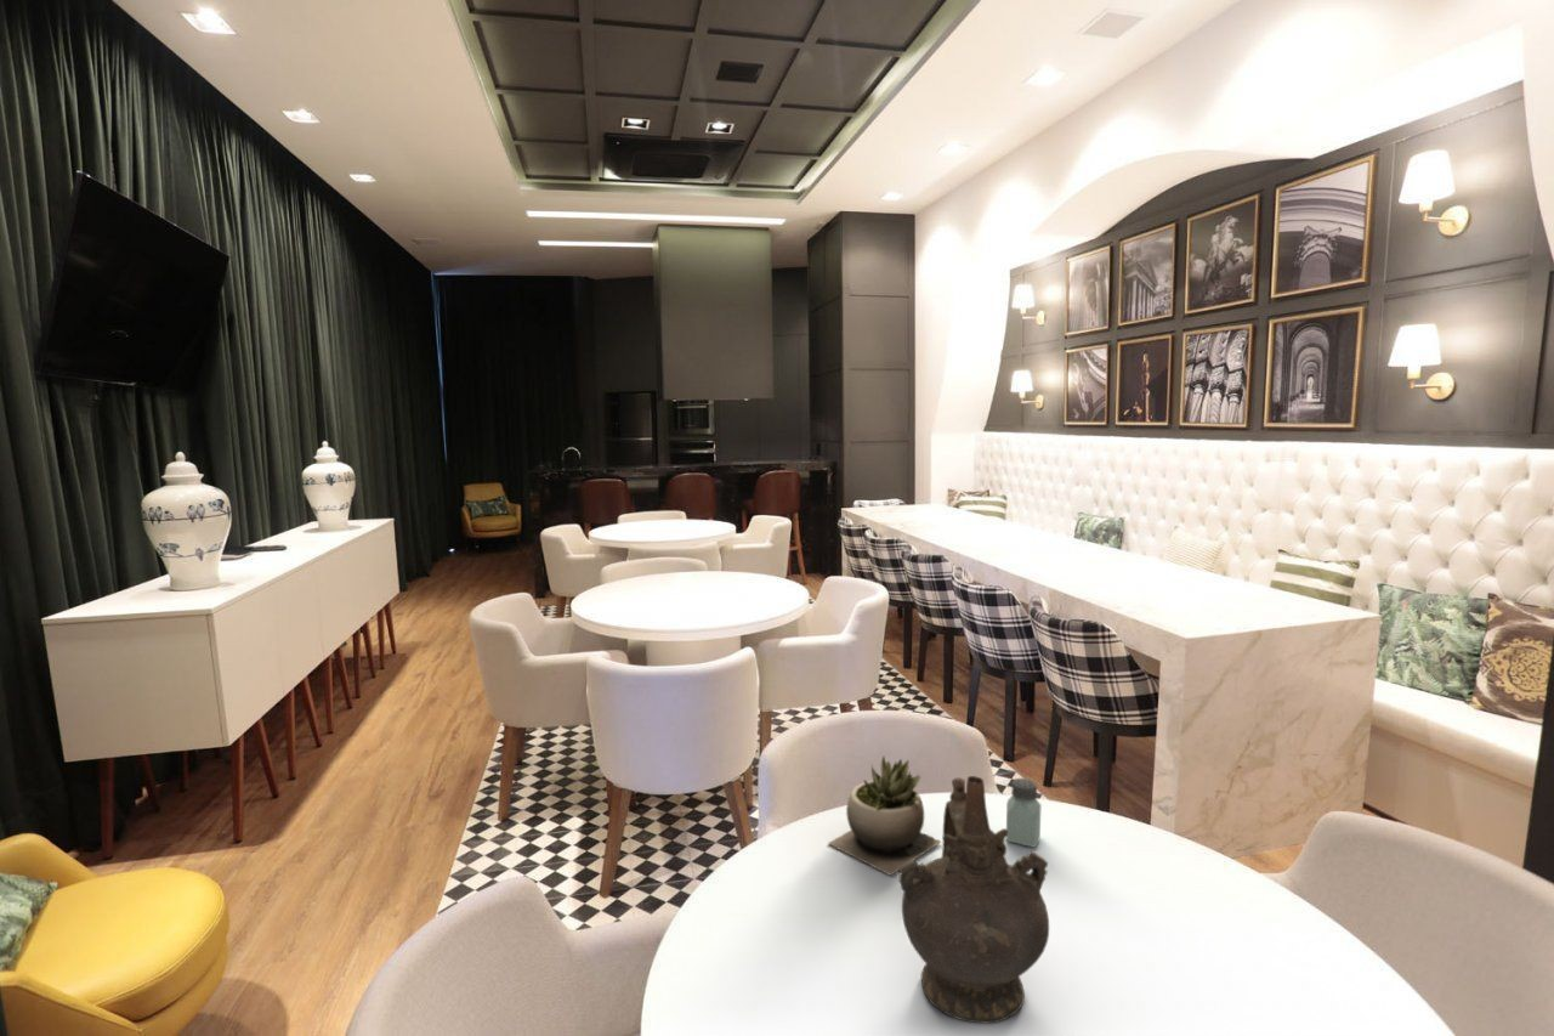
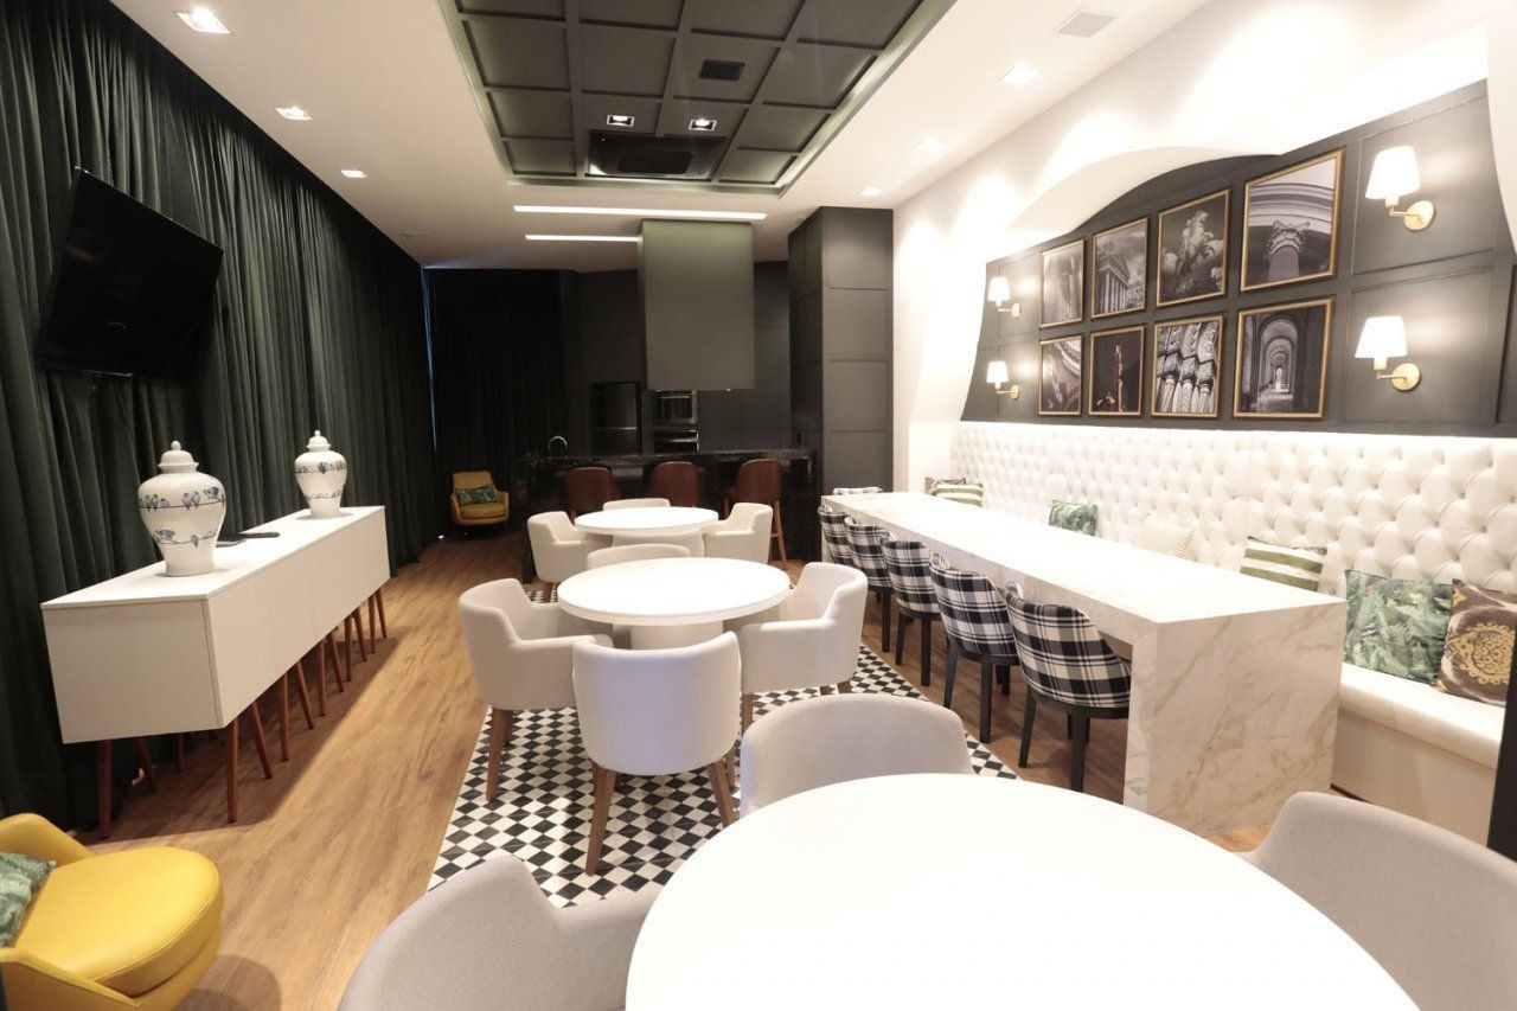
- saltshaker [1005,777,1043,849]
- ceremonial vessel [897,775,1050,1025]
- succulent plant [827,754,942,877]
